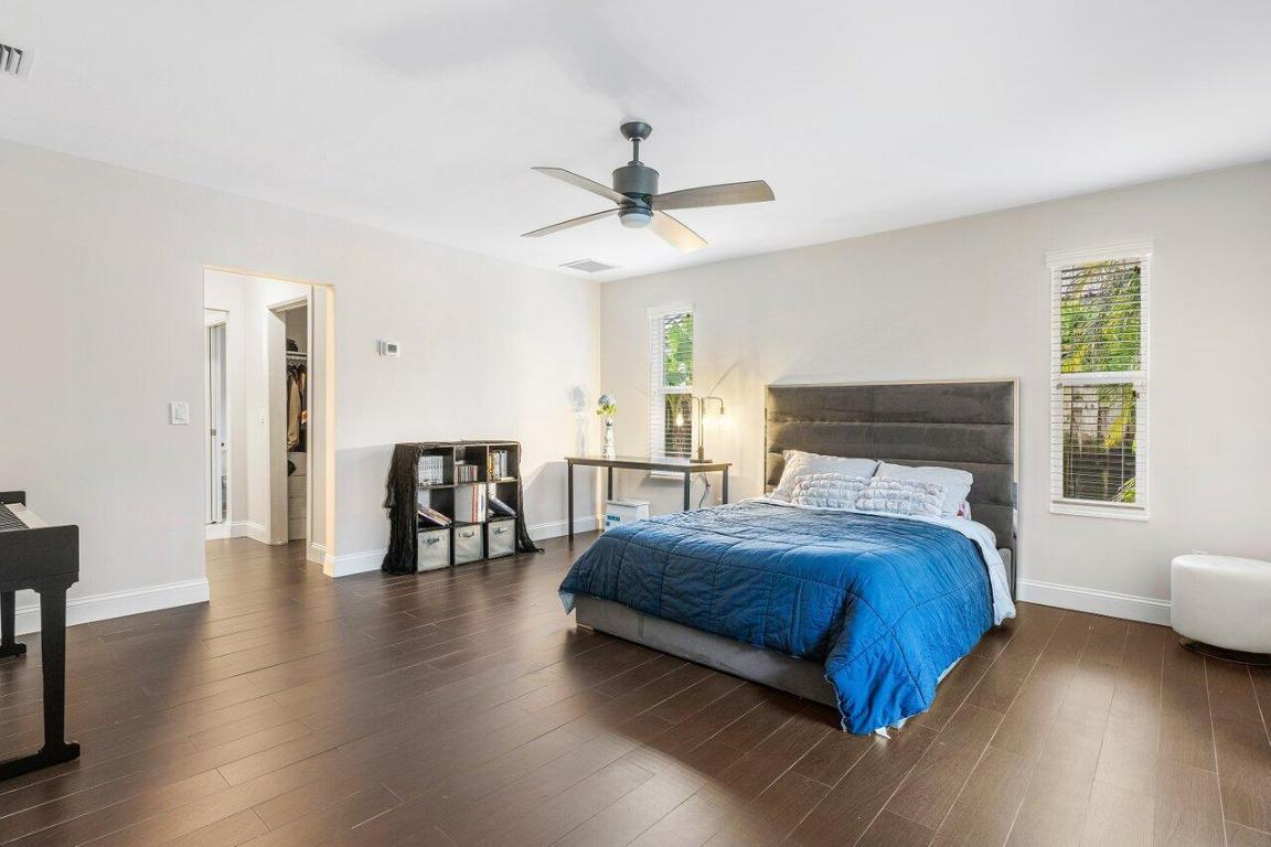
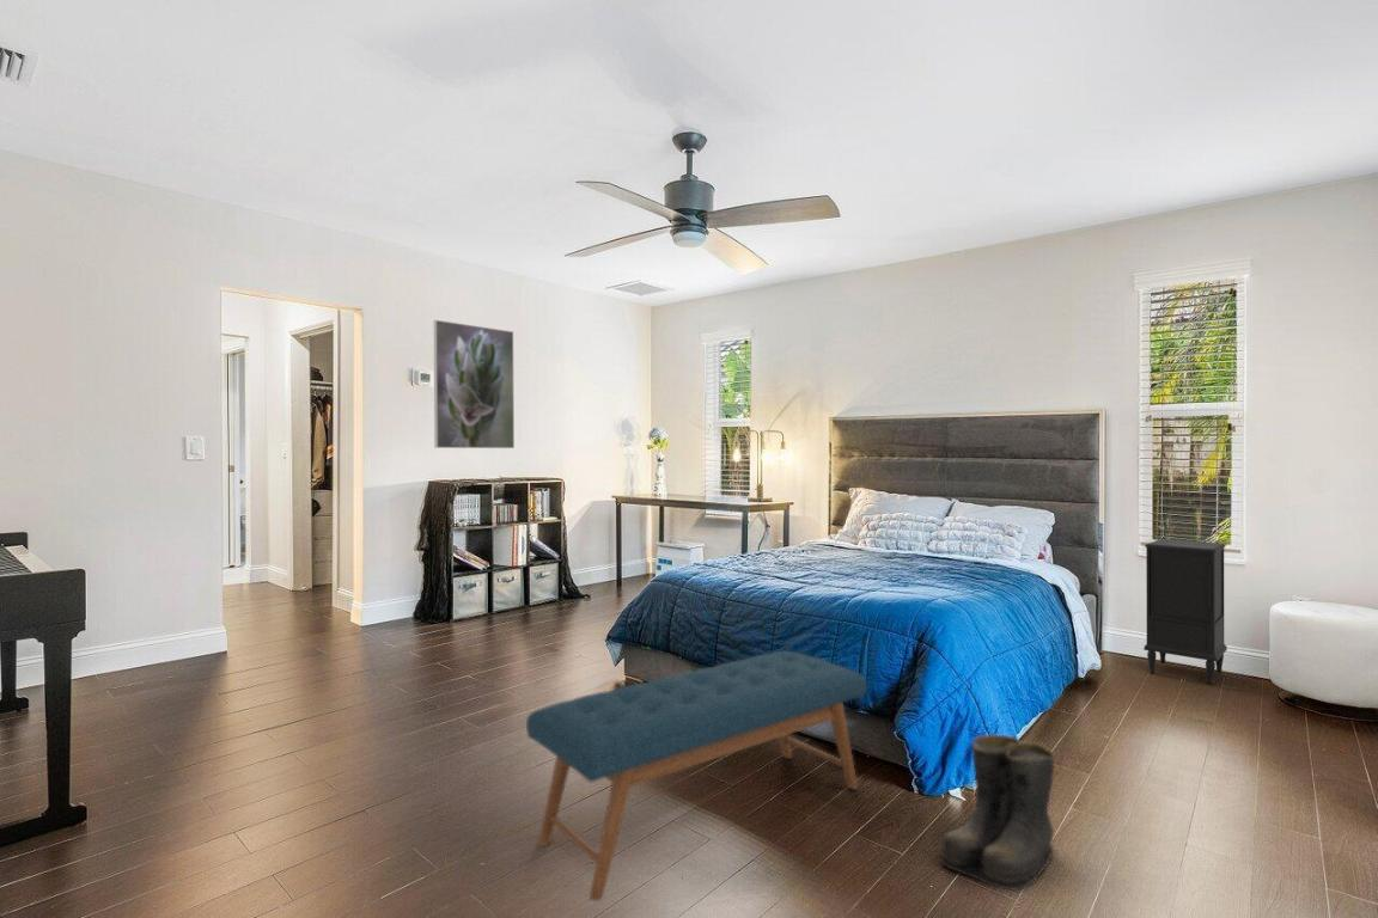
+ bench [525,650,868,901]
+ nightstand [1142,538,1228,685]
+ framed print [433,319,516,449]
+ boots [938,734,1059,892]
